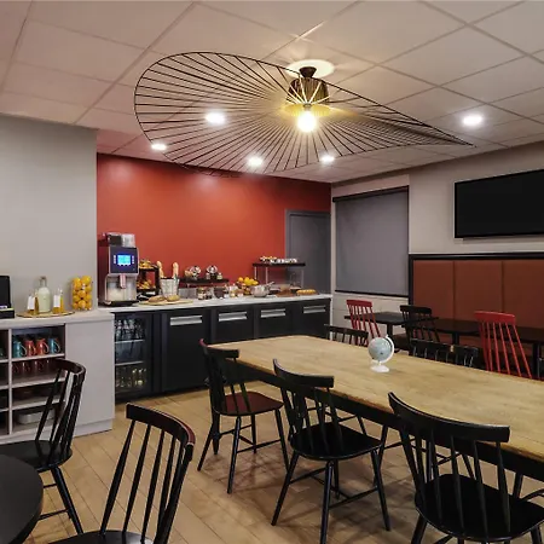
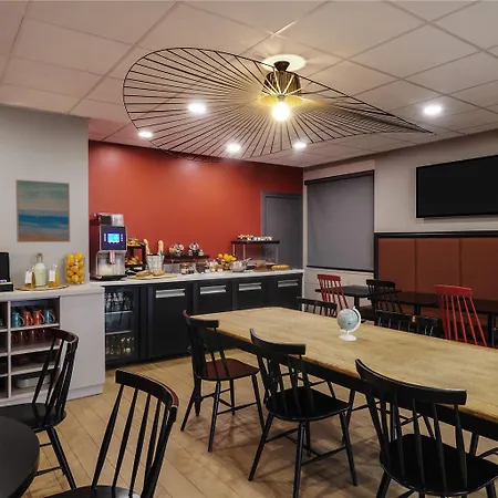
+ wall art [14,178,71,243]
